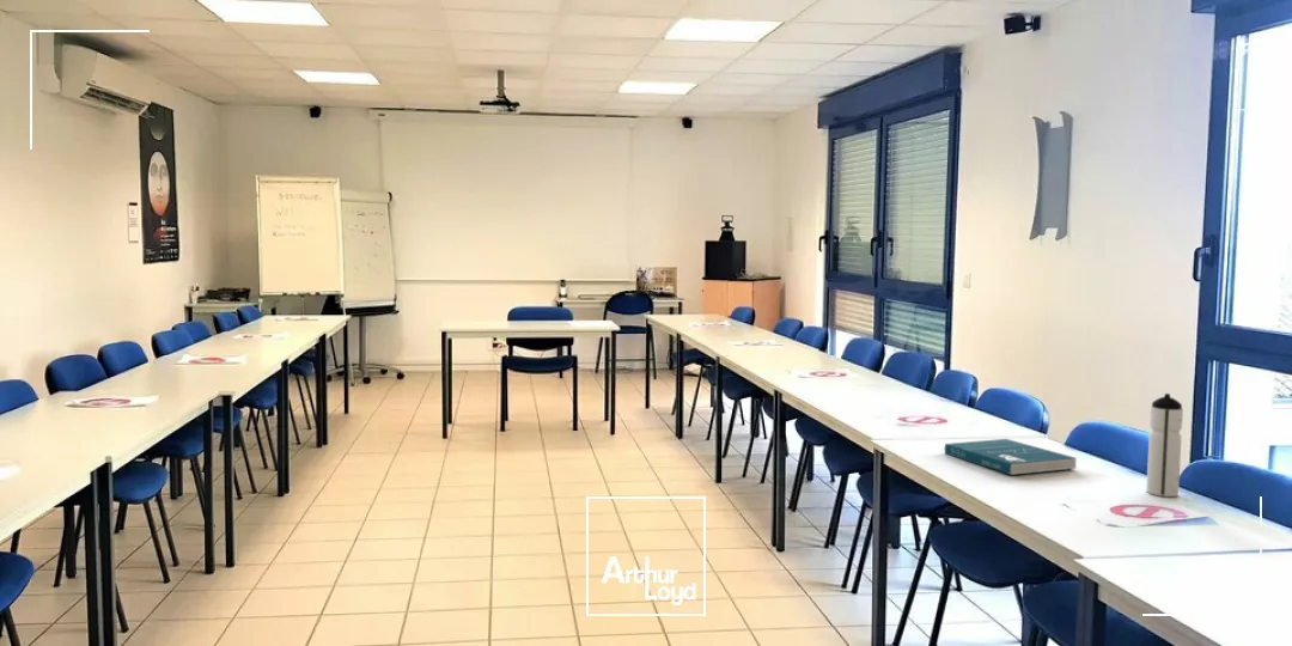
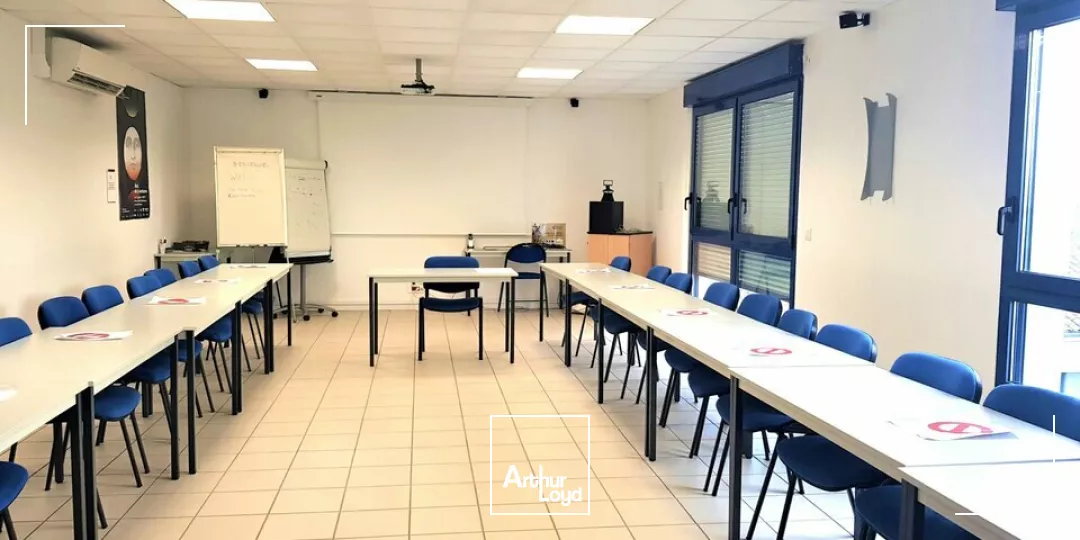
- book [944,438,1078,476]
- water bottle [1145,392,1184,498]
